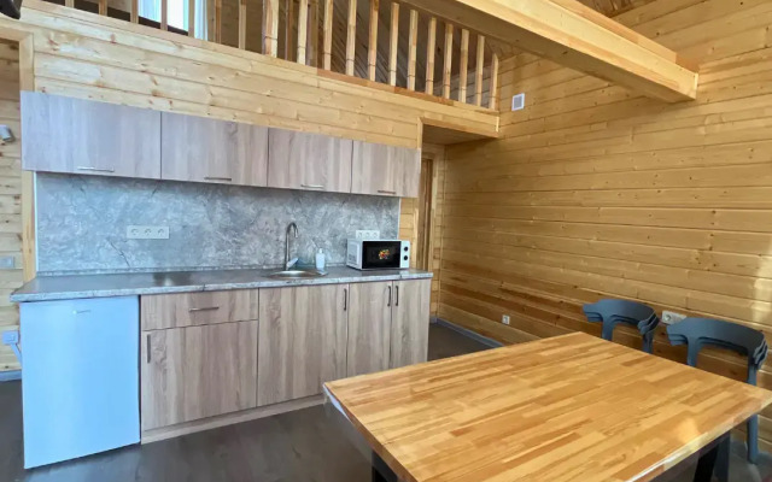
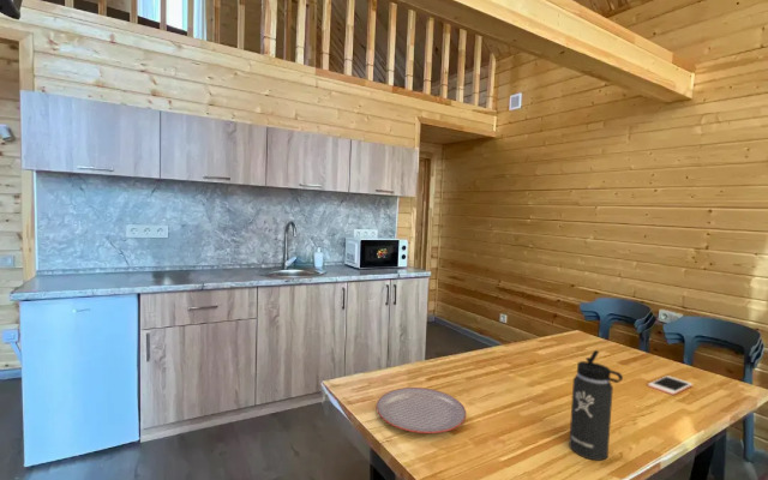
+ plate [376,386,467,434]
+ cell phone [647,374,694,396]
+ thermos bottle [568,349,624,462]
